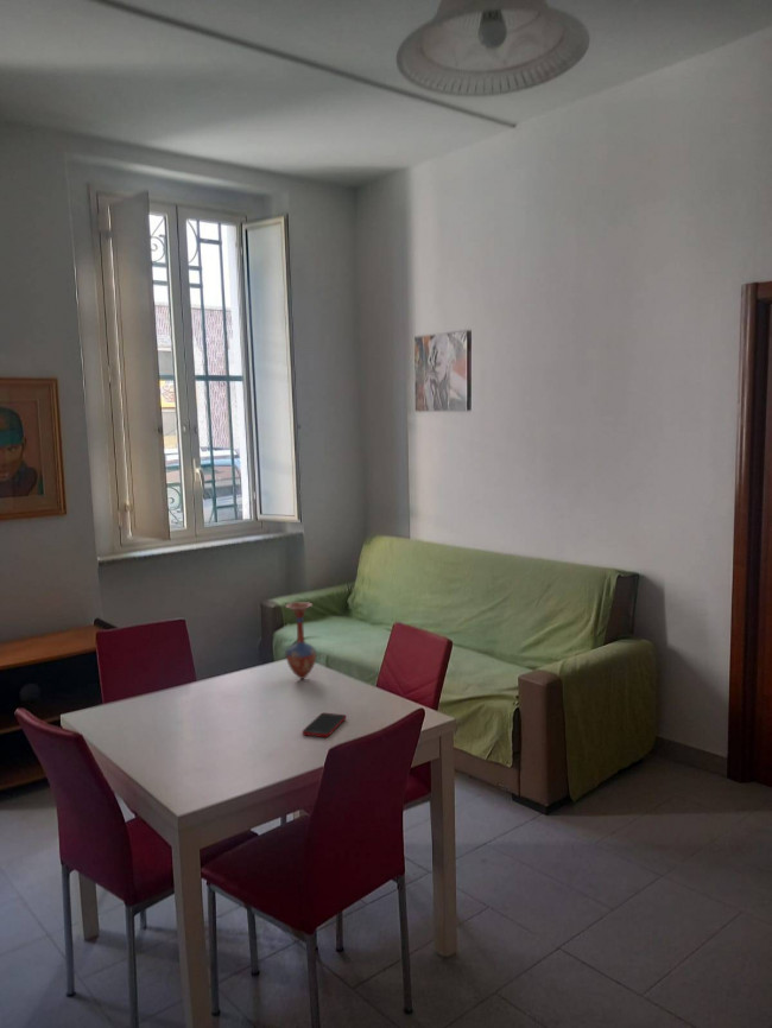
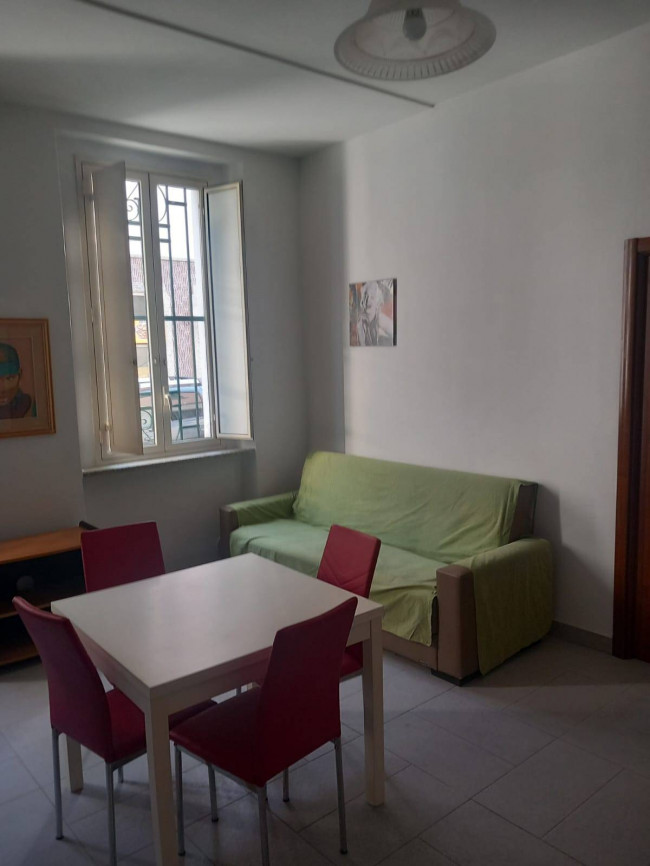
- vase [285,601,317,680]
- cell phone [302,712,347,738]
